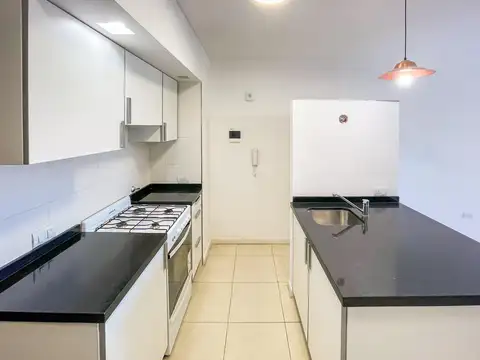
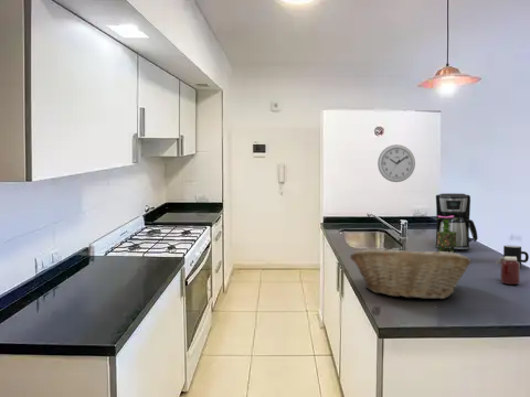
+ coffee maker [435,192,478,251]
+ jar [494,256,521,286]
+ flower [435,215,457,254]
+ fruit basket [349,248,473,300]
+ mug [502,245,530,268]
+ wall clock [377,143,416,183]
